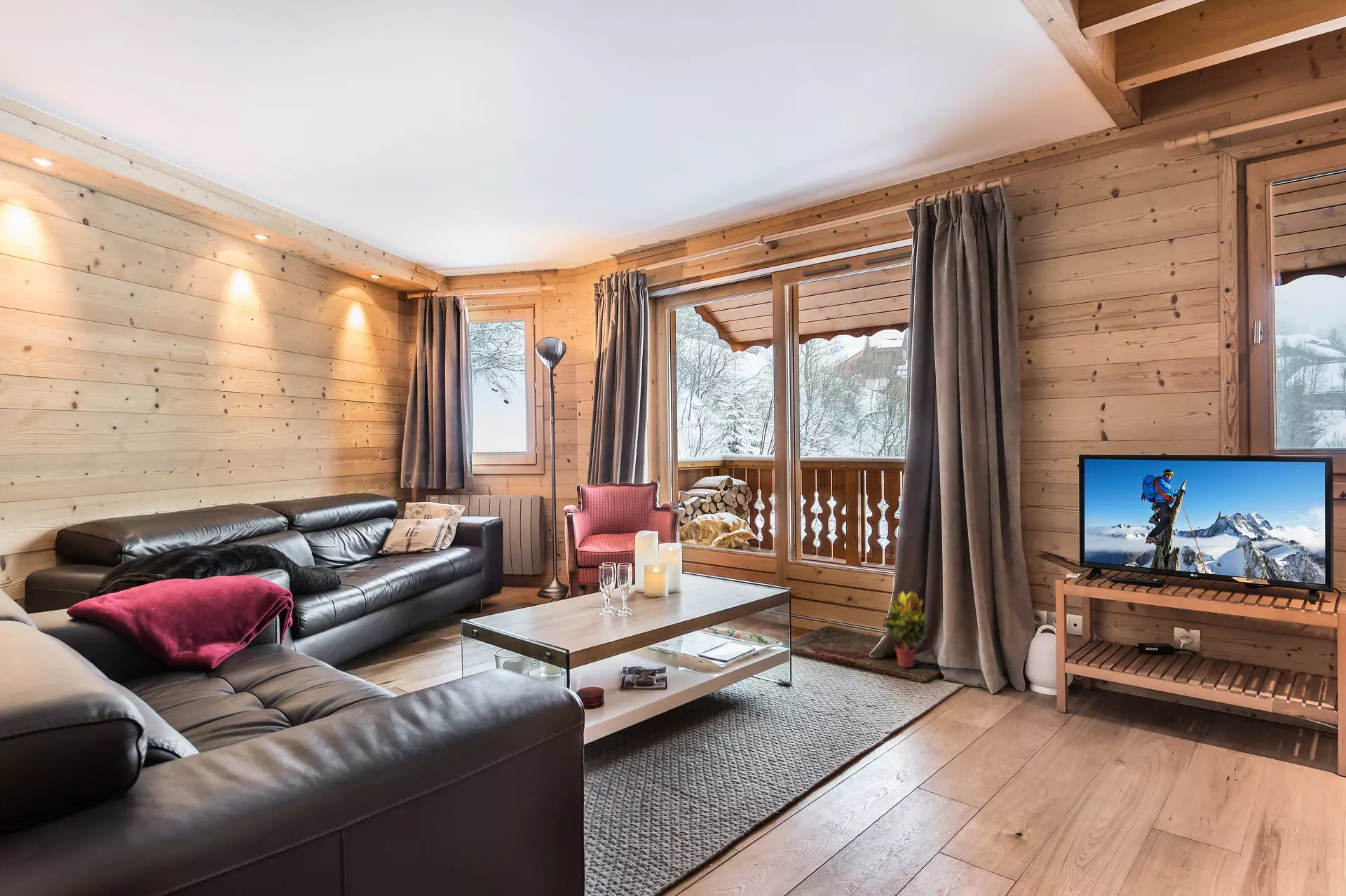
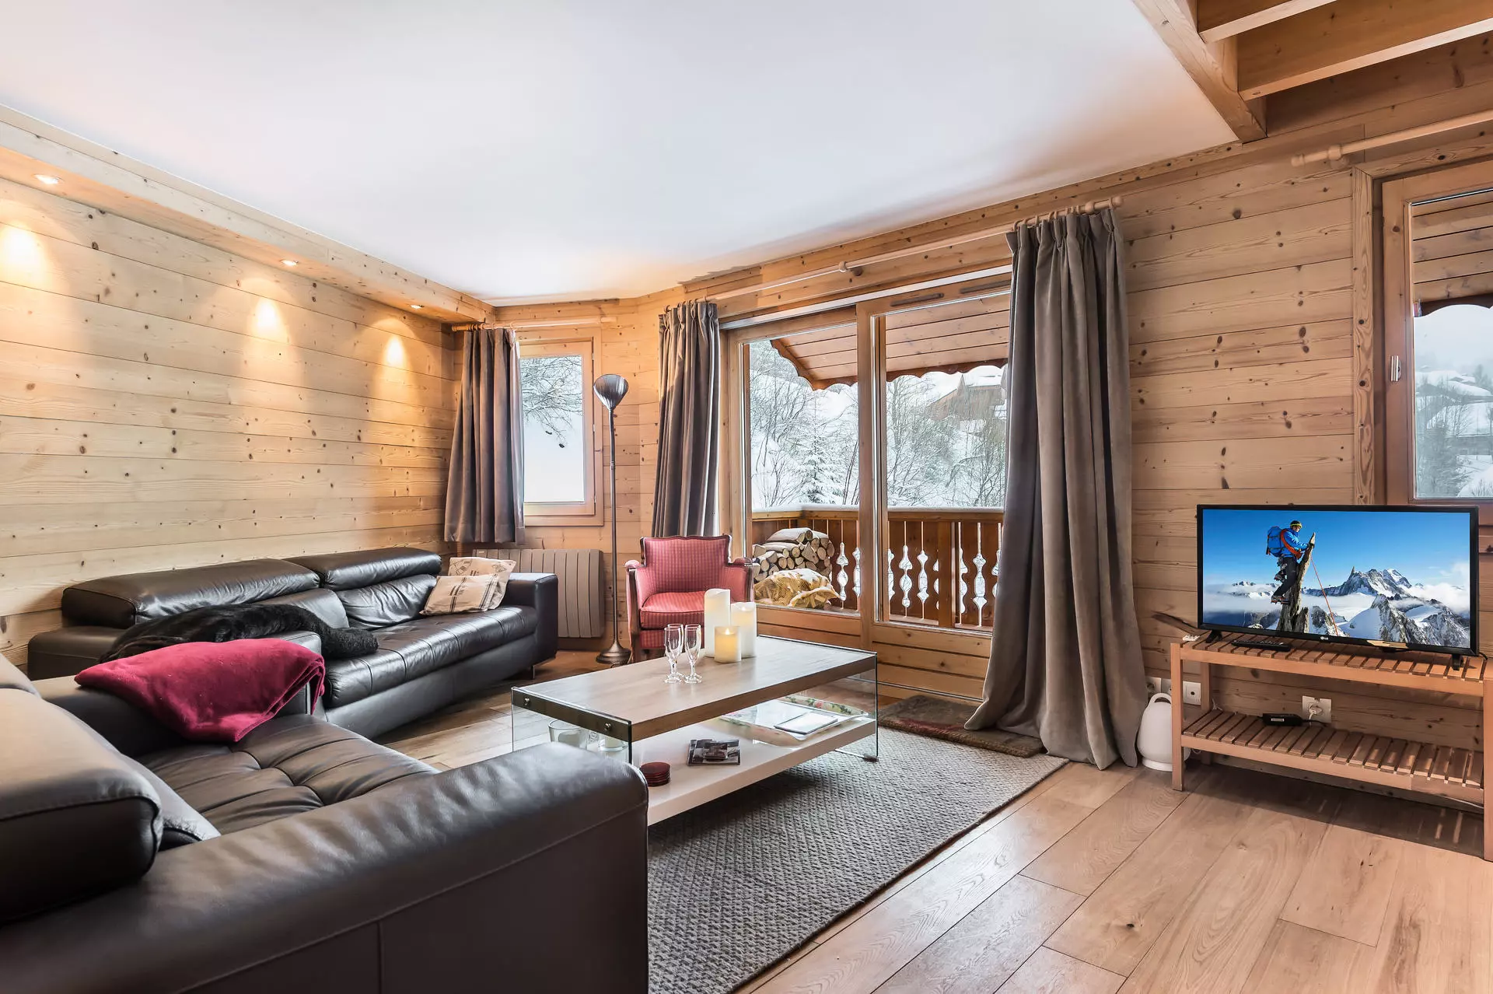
- potted plant [881,590,931,668]
